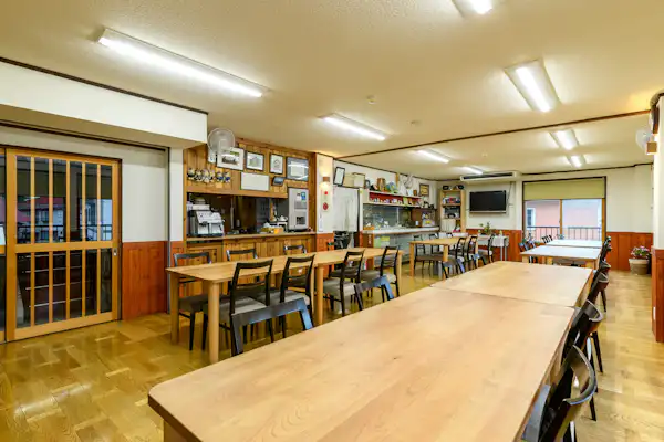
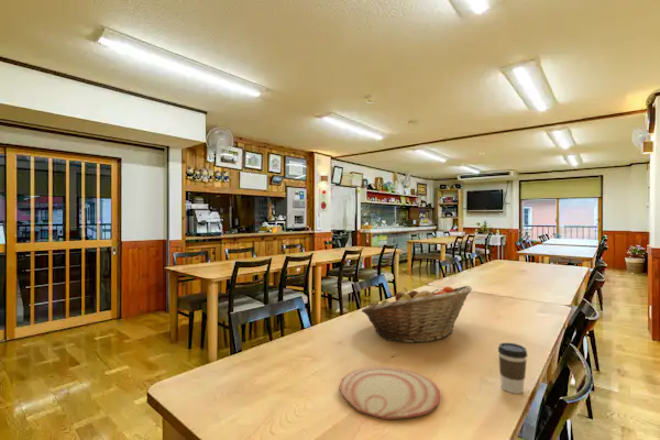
+ fruit basket [361,285,473,344]
+ plate [339,366,441,420]
+ coffee cup [497,342,528,395]
